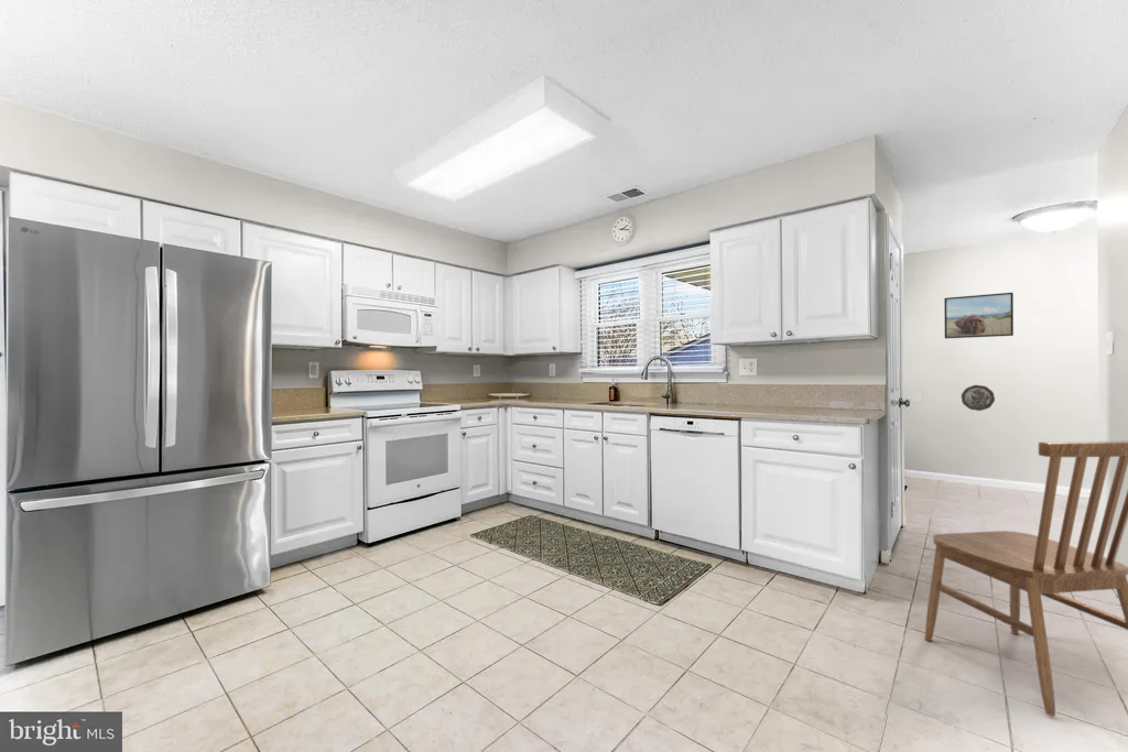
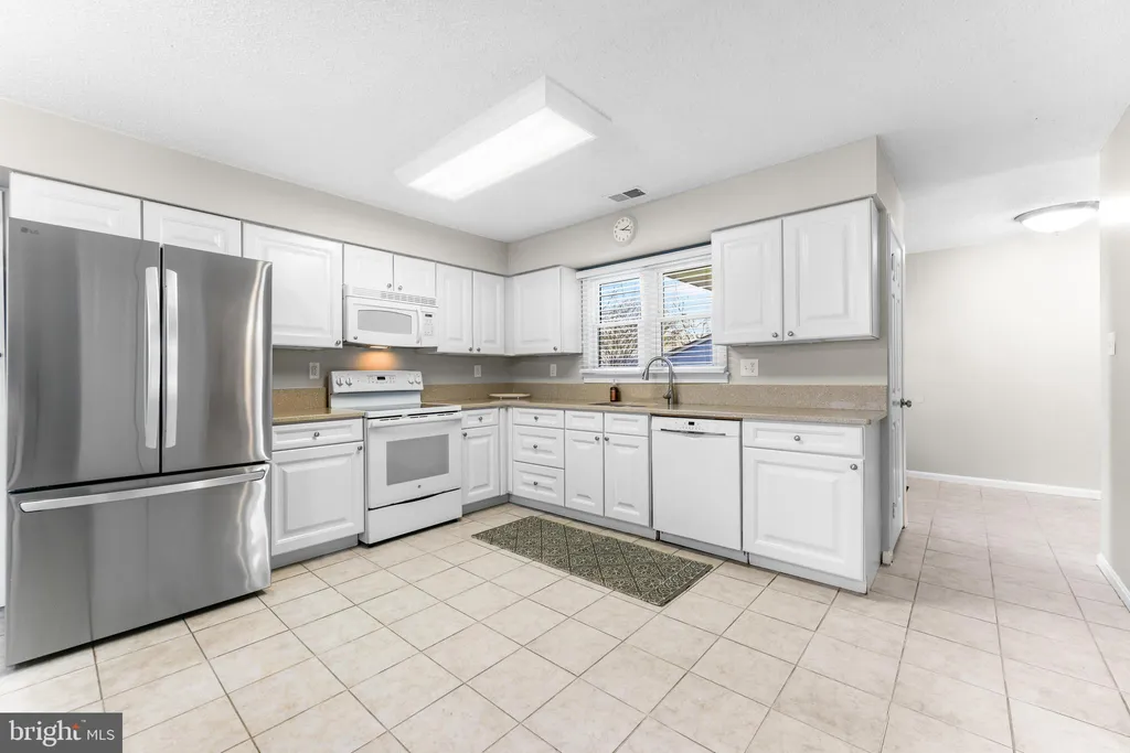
- decorative plate [961,384,996,412]
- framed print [943,292,1015,339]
- dining chair [924,439,1128,718]
